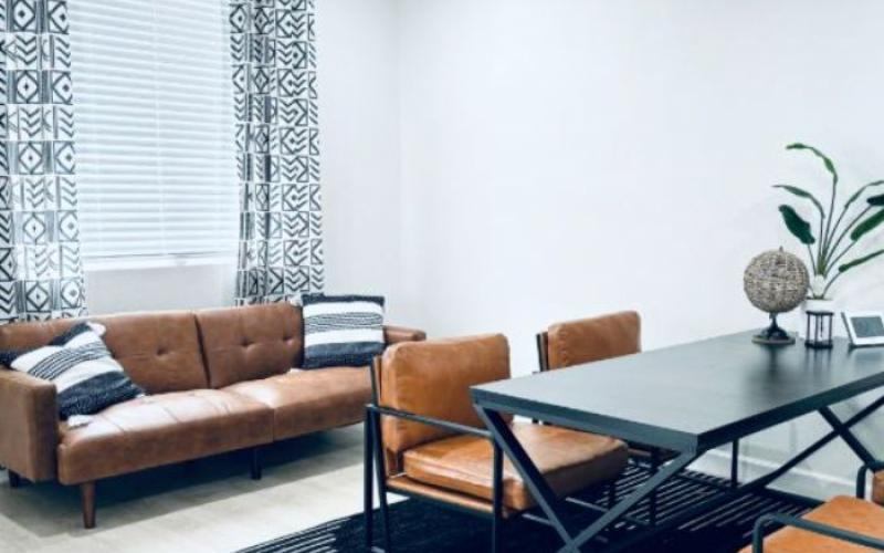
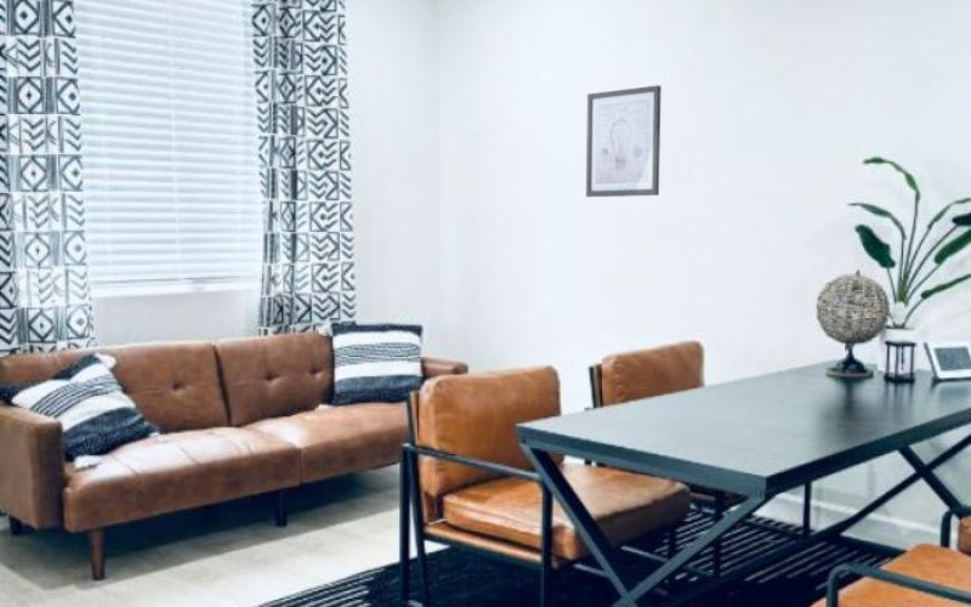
+ wall art [585,84,663,198]
